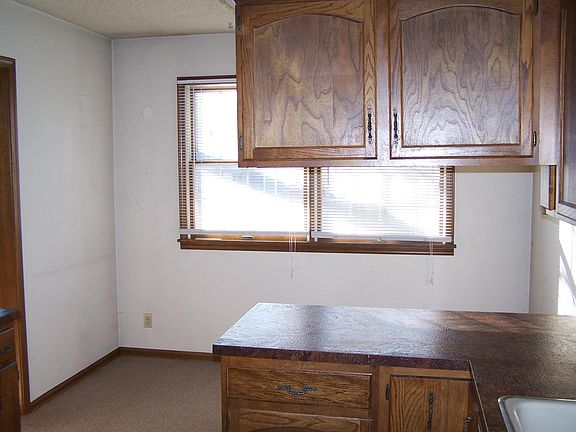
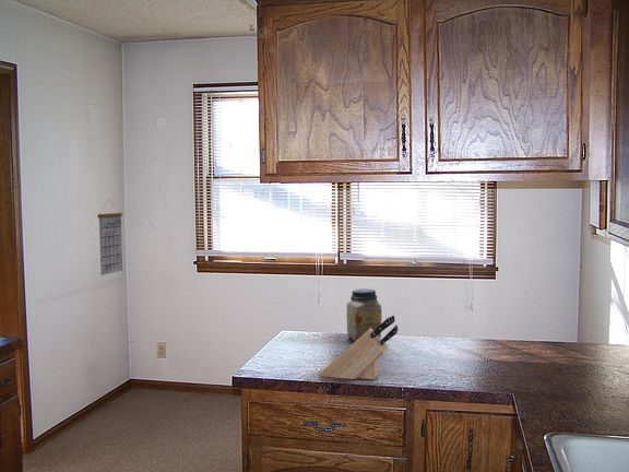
+ jar [345,287,383,342]
+ calendar [96,199,123,276]
+ knife block [318,315,399,380]
